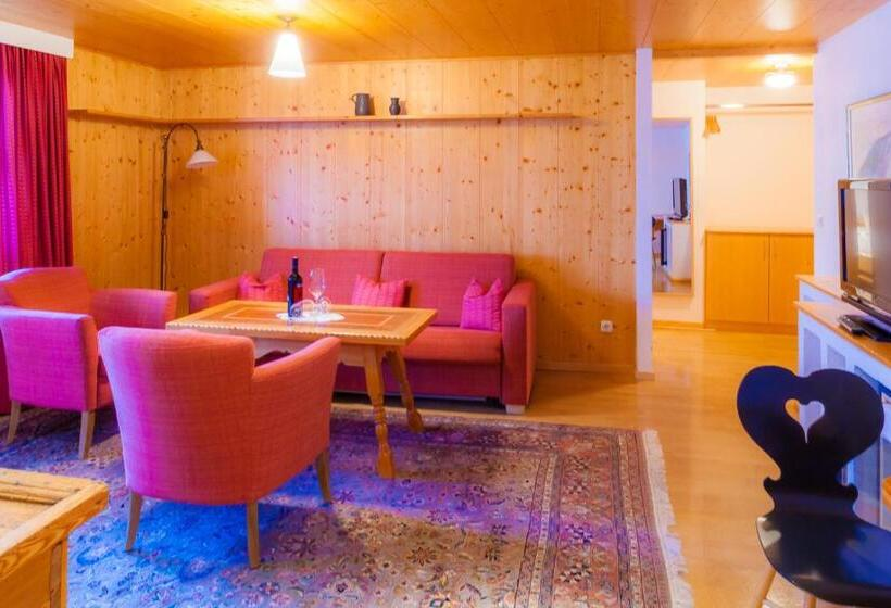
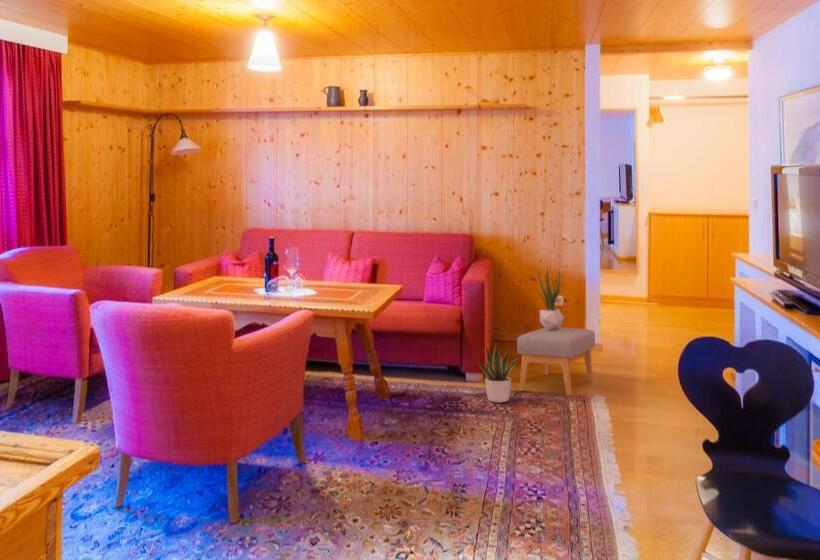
+ potted plant [476,344,521,404]
+ potted plant [536,267,565,330]
+ footstool [516,327,596,397]
